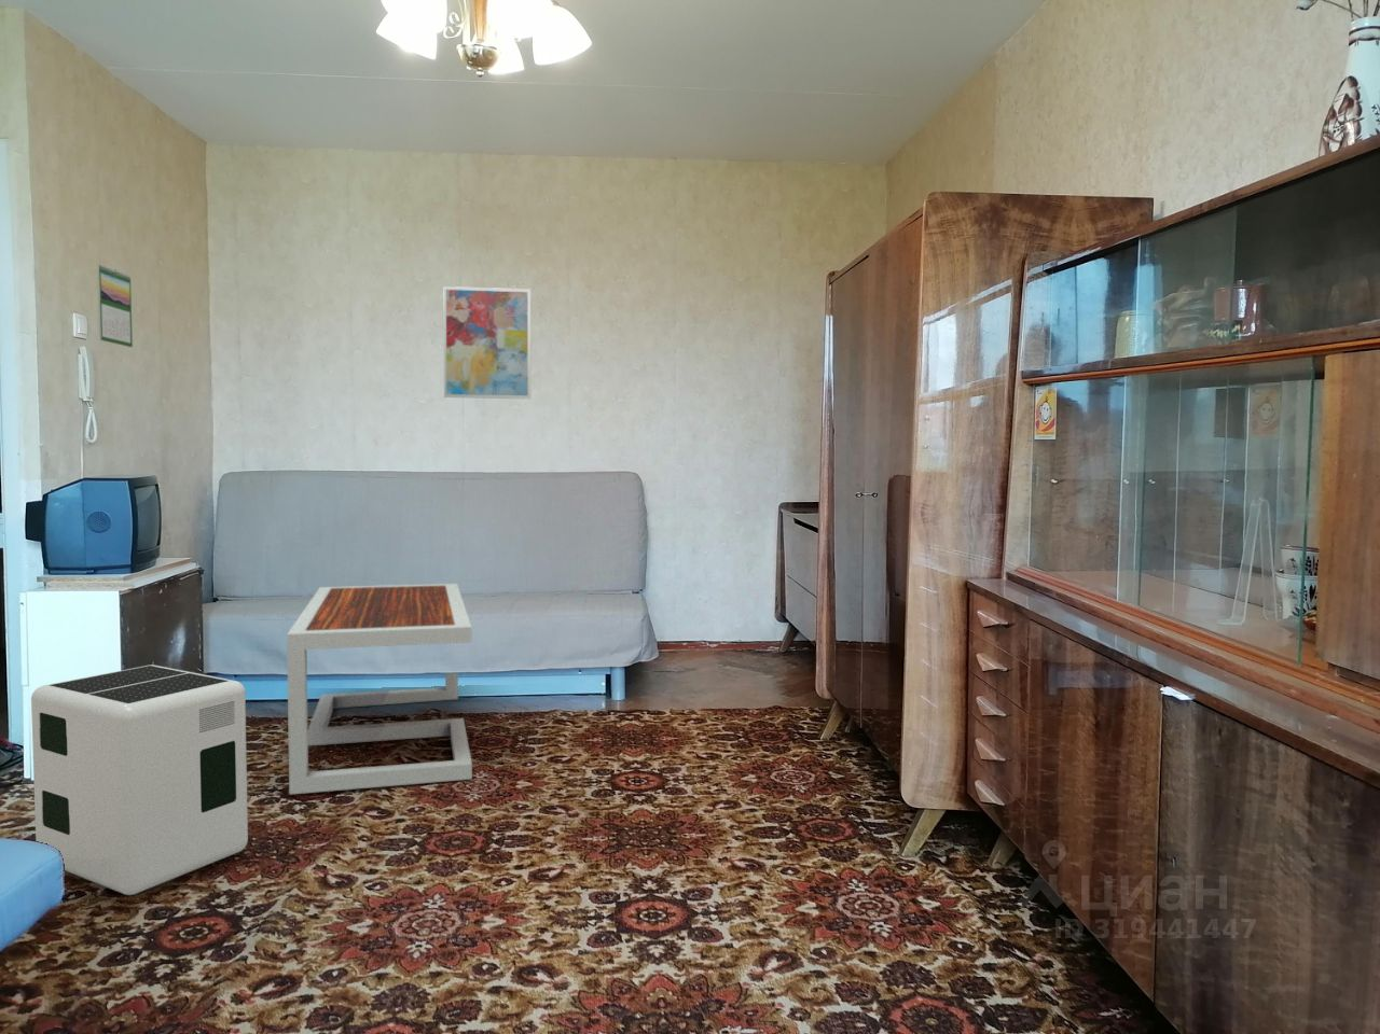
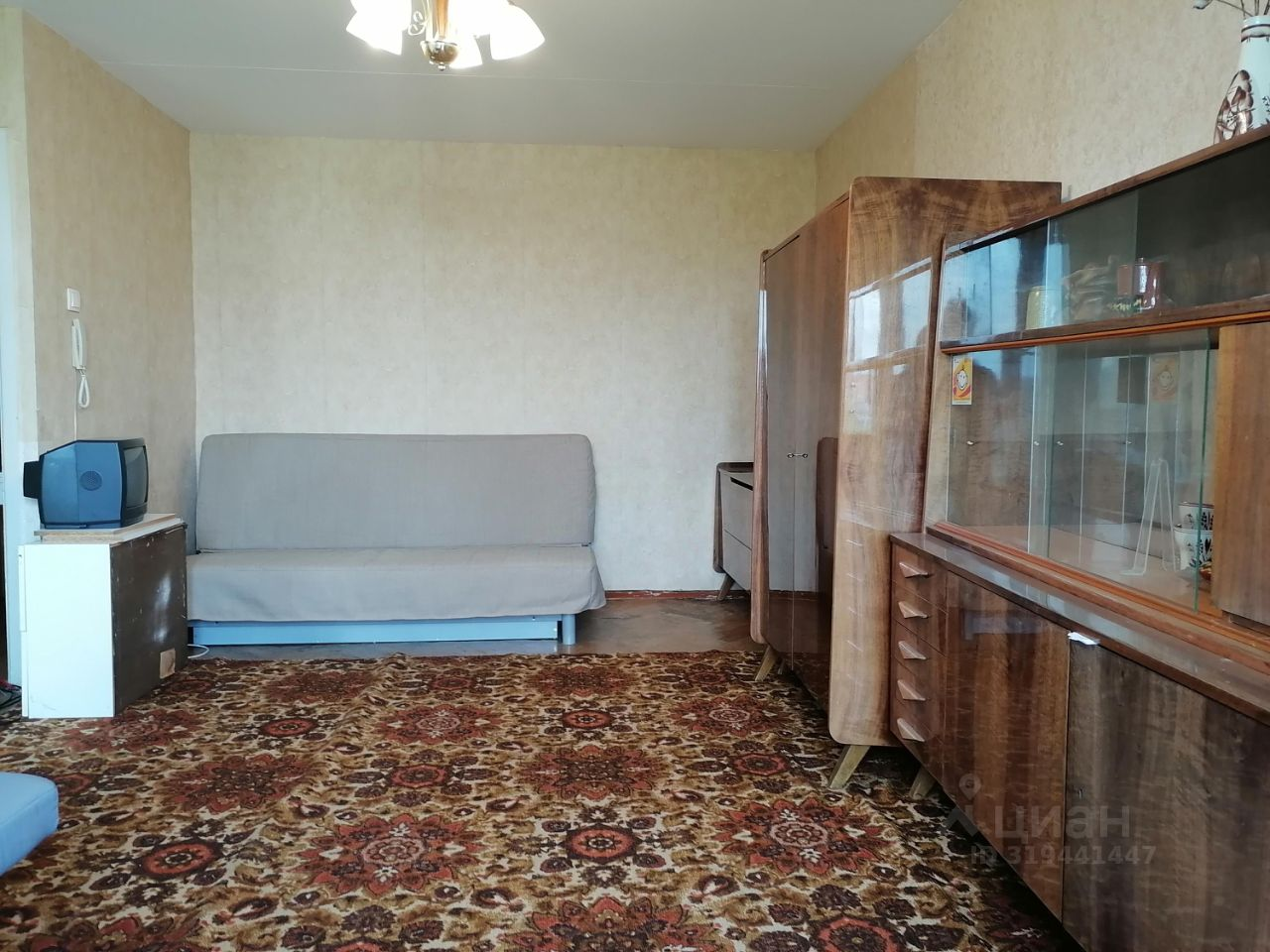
- wall art [443,286,531,400]
- air purifier [30,664,249,896]
- calendar [96,263,134,348]
- coffee table [286,582,474,796]
